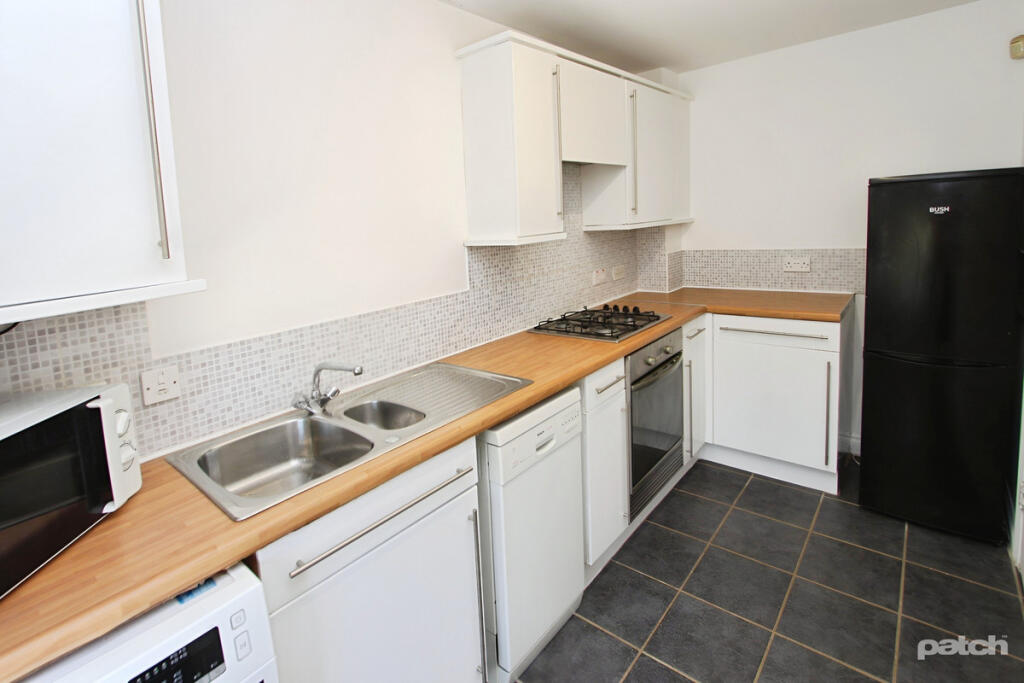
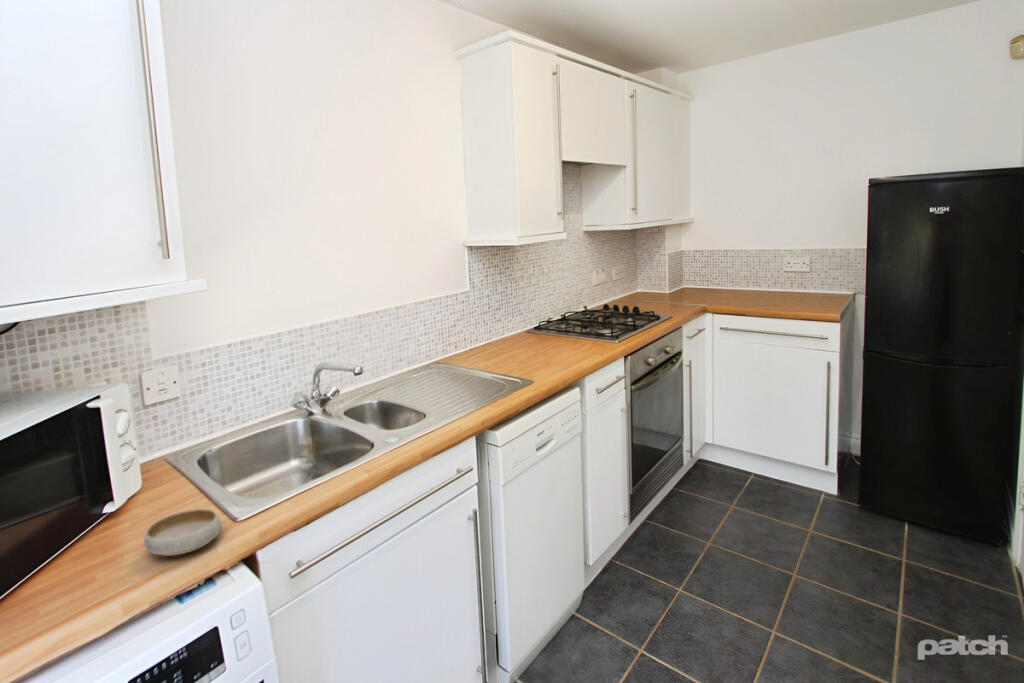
+ bowl [143,508,223,557]
